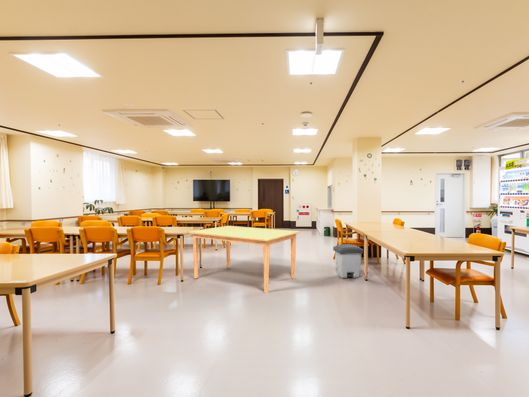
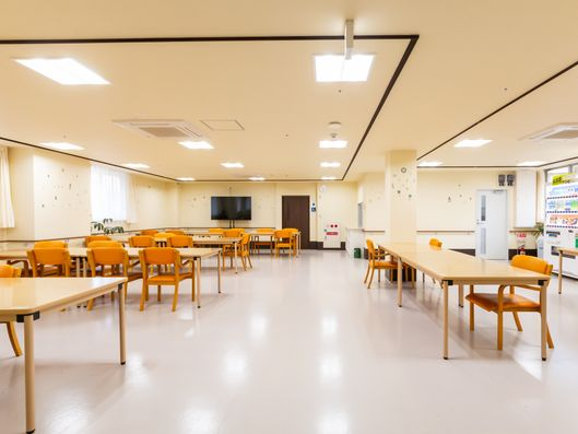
- dining table [188,225,301,294]
- trash can [332,243,364,279]
